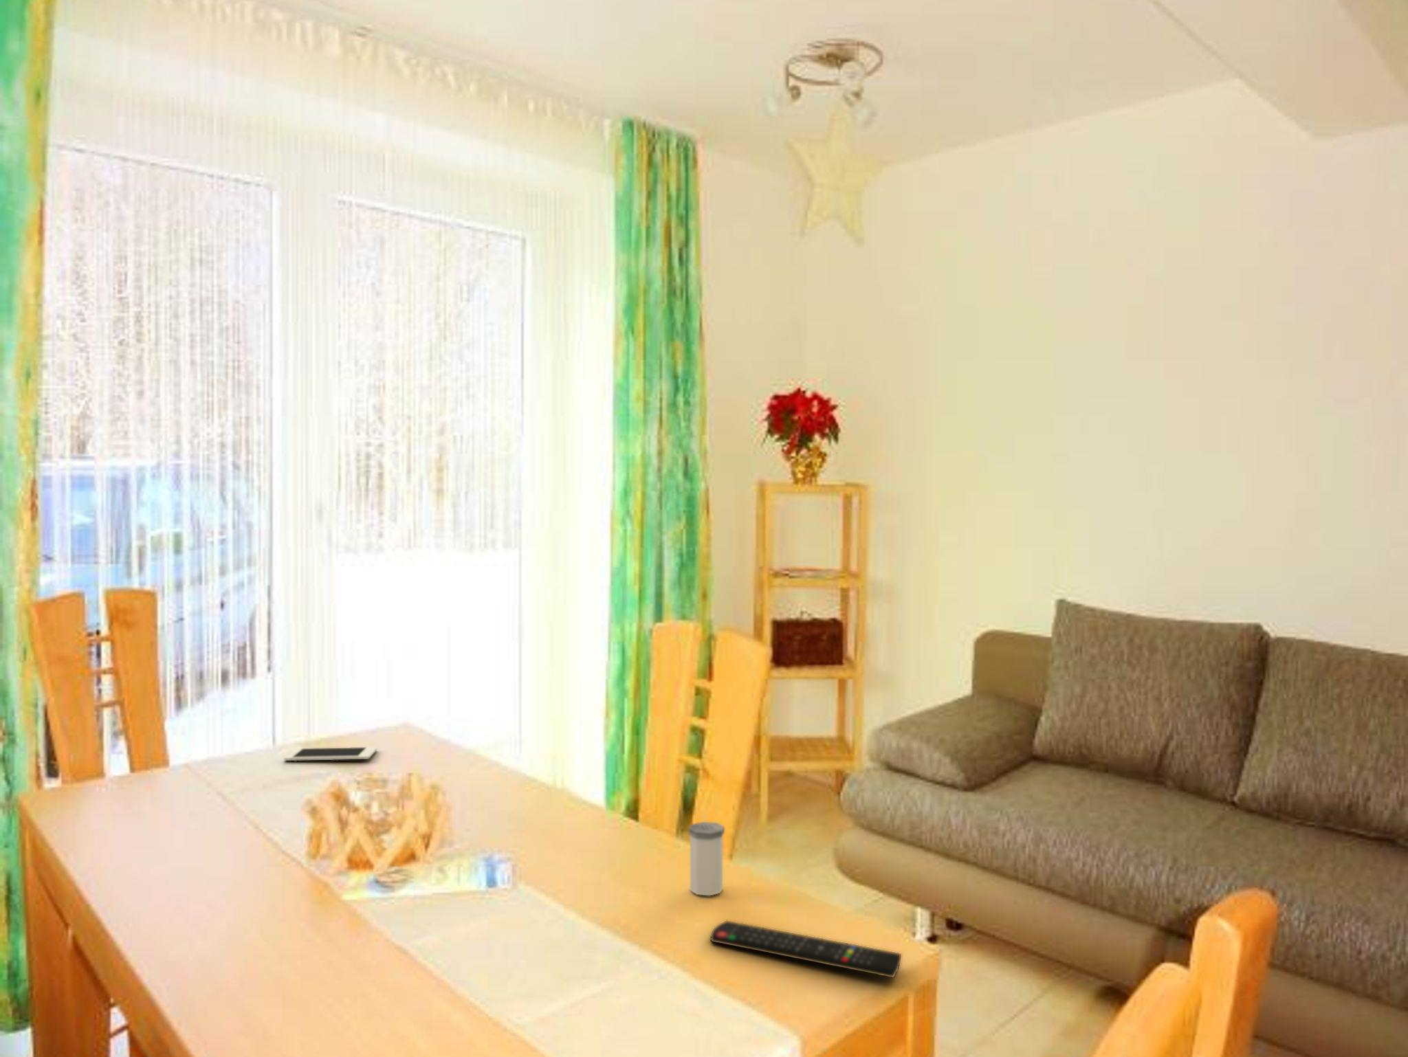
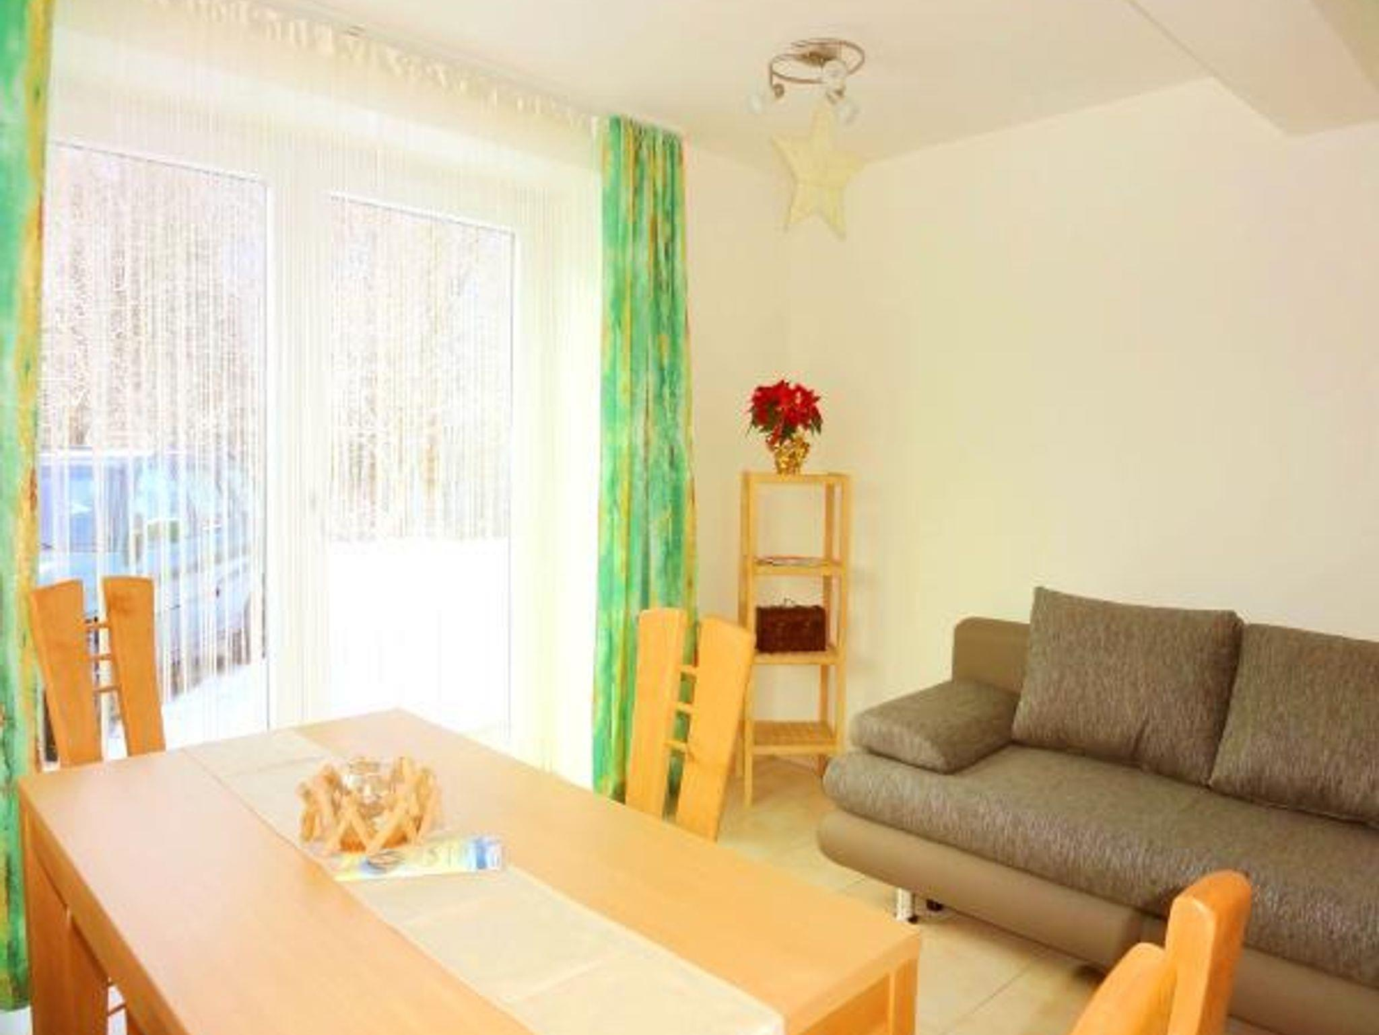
- cell phone [284,746,379,762]
- remote control [711,920,902,978]
- salt shaker [688,822,725,896]
